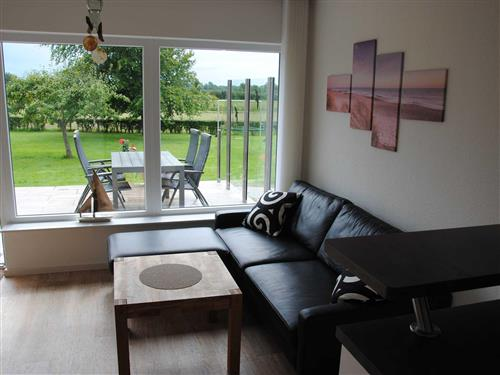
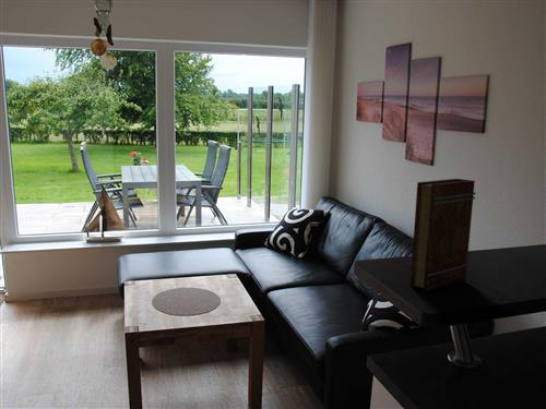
+ book [410,178,477,293]
